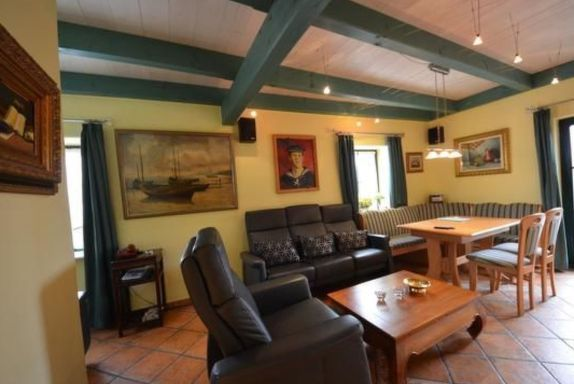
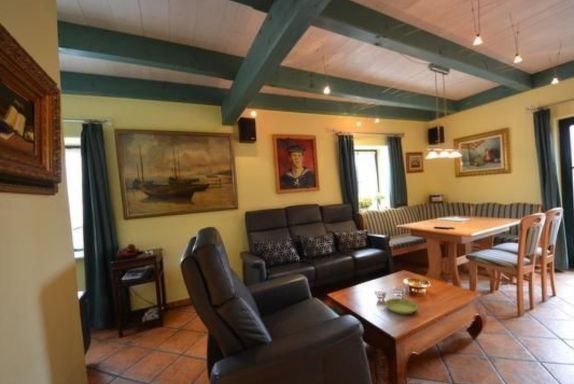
+ saucer [384,297,419,315]
